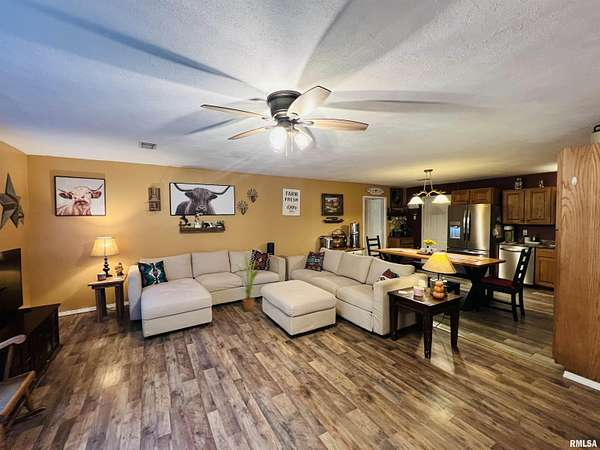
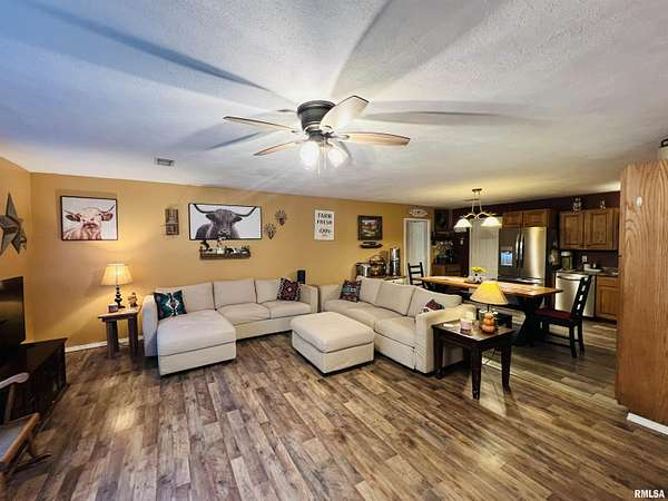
- house plant [234,253,263,311]
